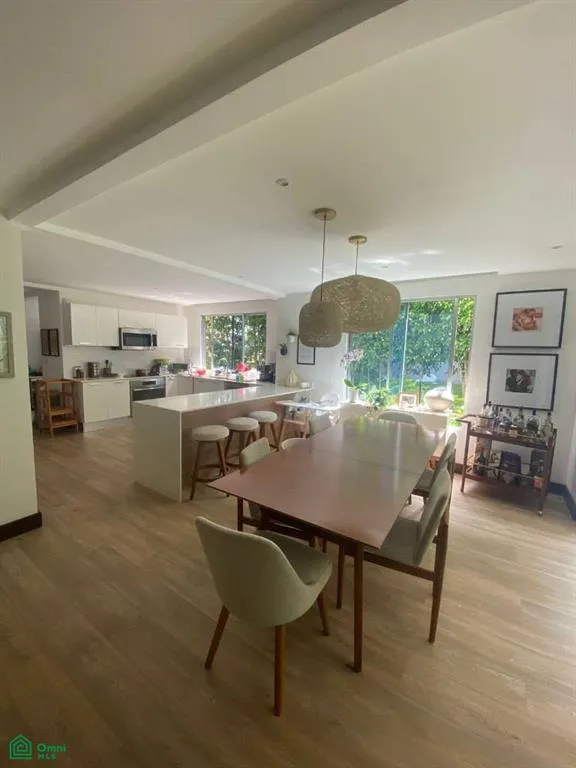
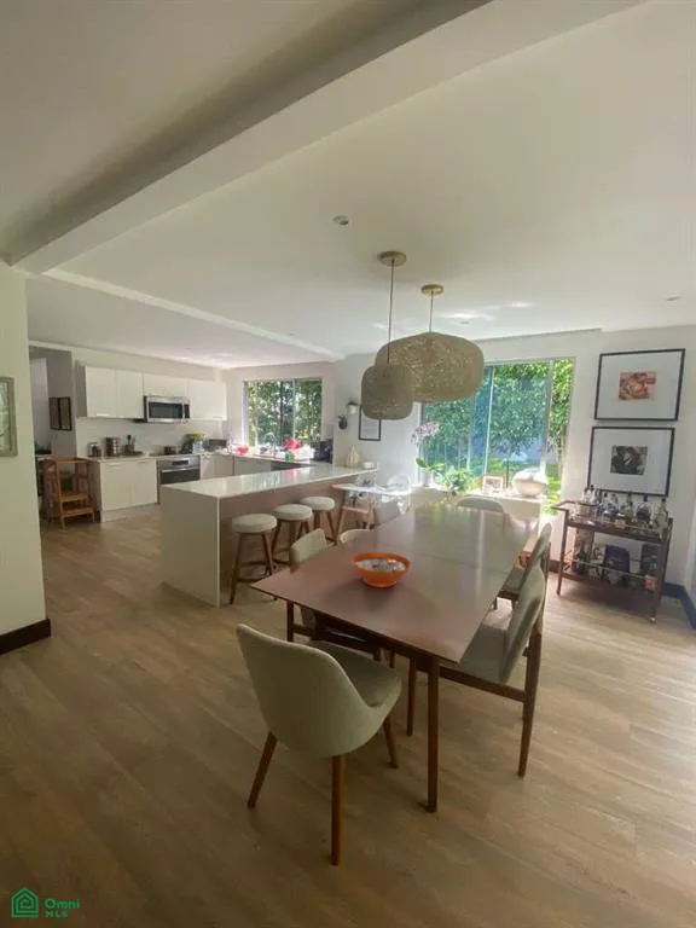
+ decorative bowl [350,551,412,588]
